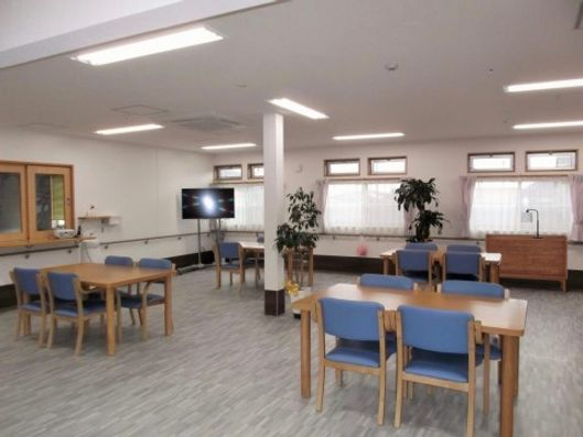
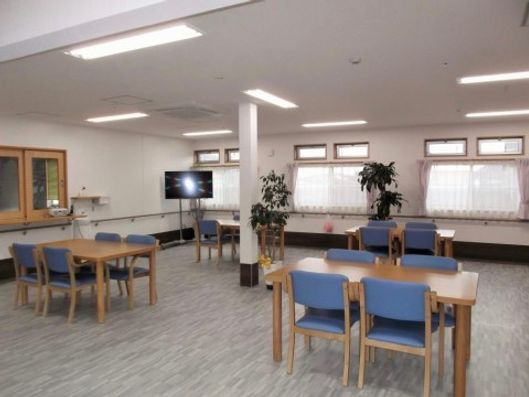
- sideboard [484,232,569,293]
- lamp [520,208,543,239]
